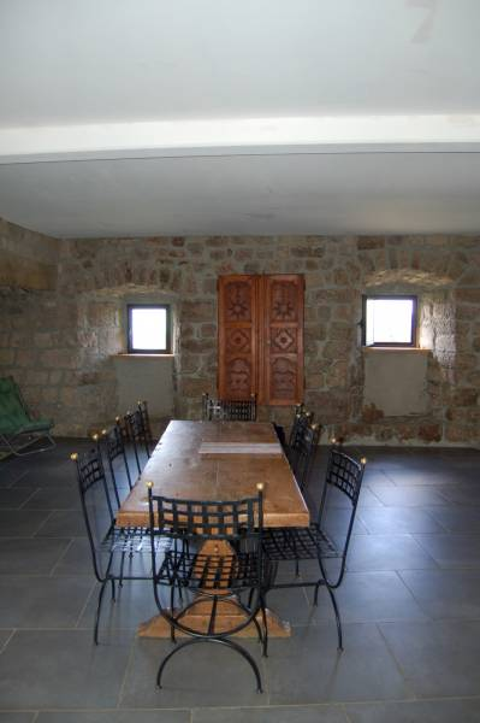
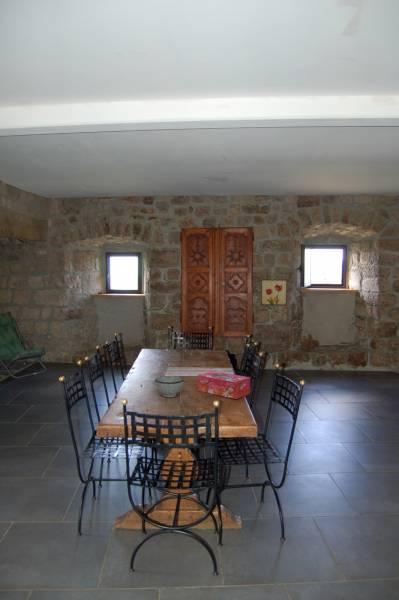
+ bowl [154,375,185,398]
+ tissue box [197,370,251,400]
+ wall art [260,279,288,306]
